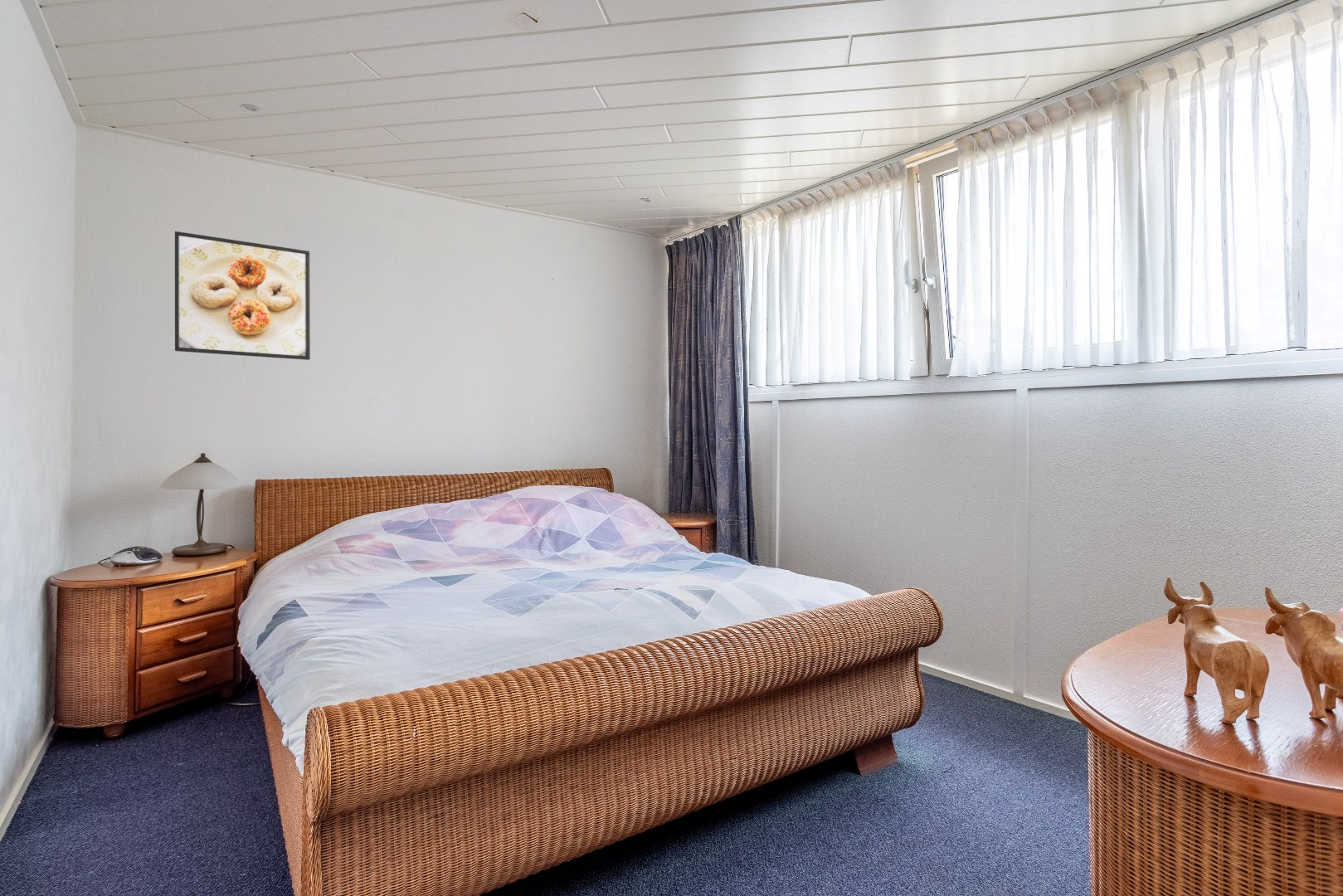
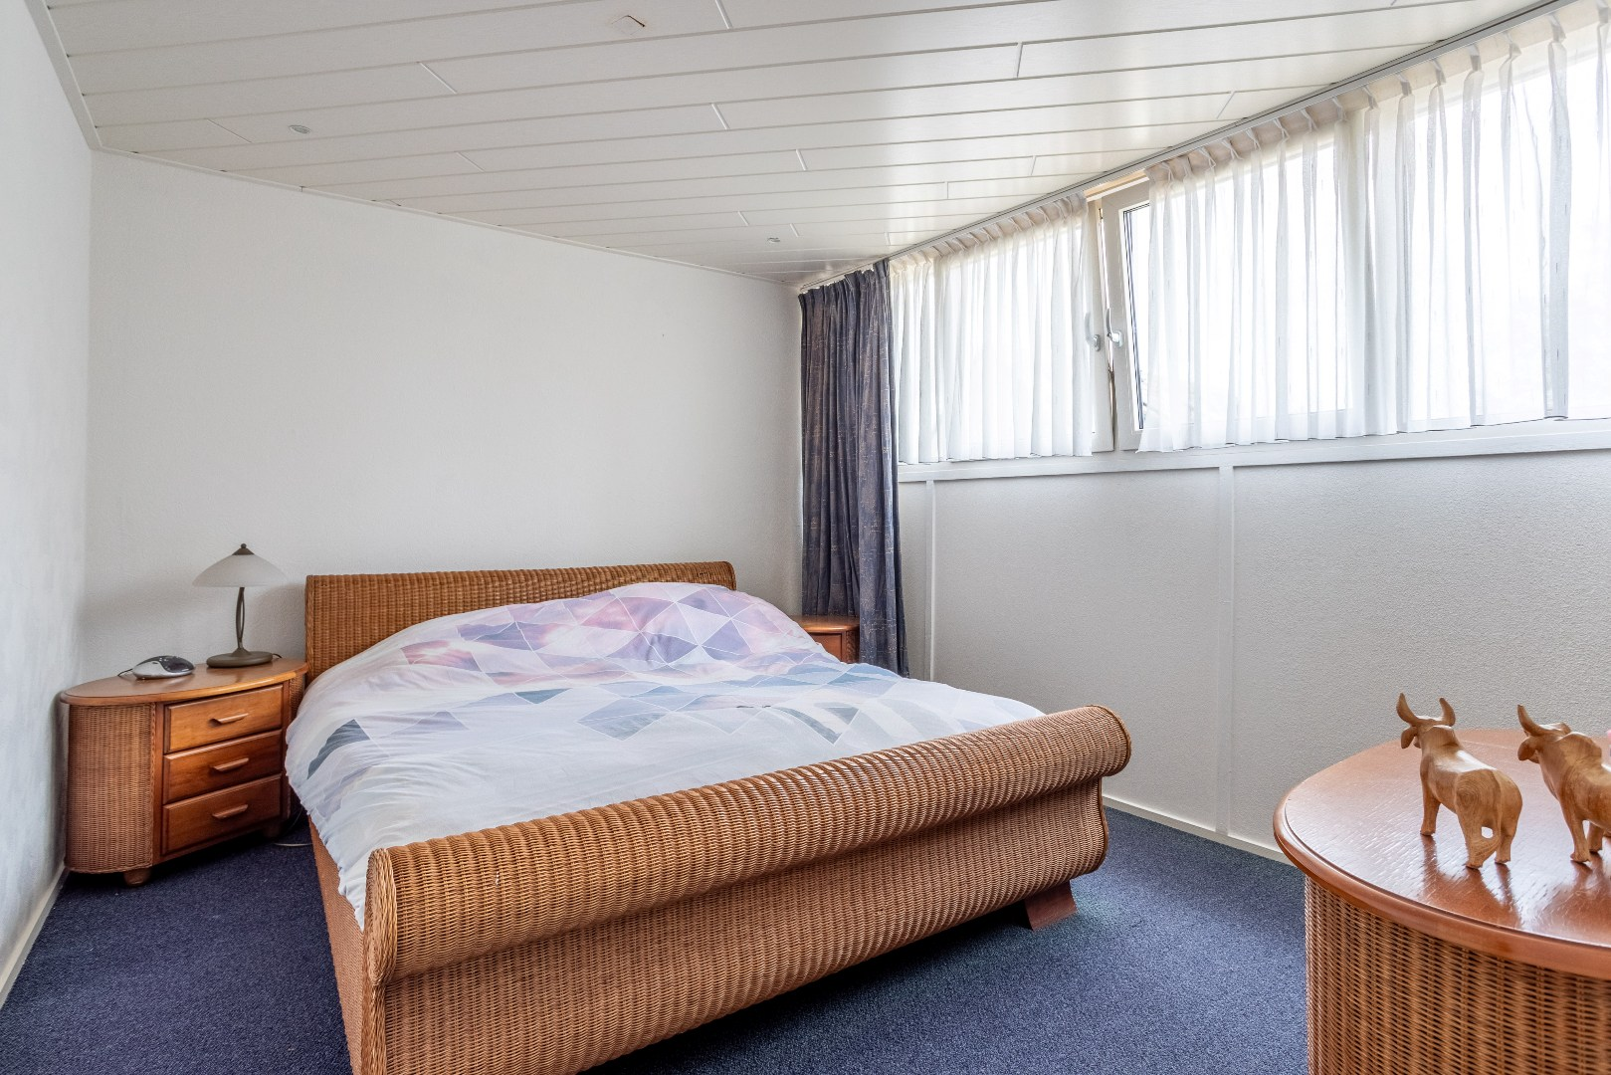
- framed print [174,231,311,361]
